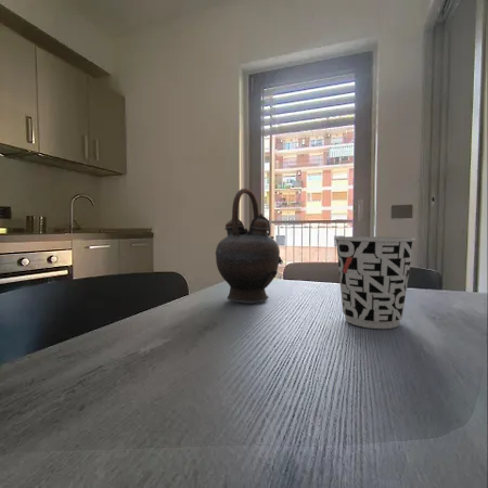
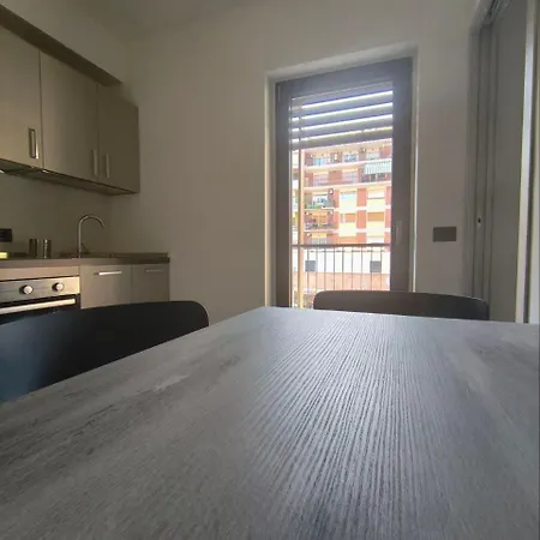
- cup [334,235,416,330]
- teapot [215,188,284,305]
